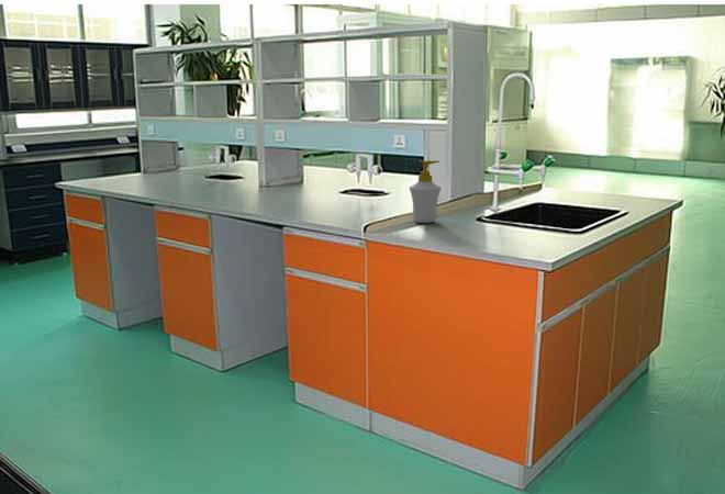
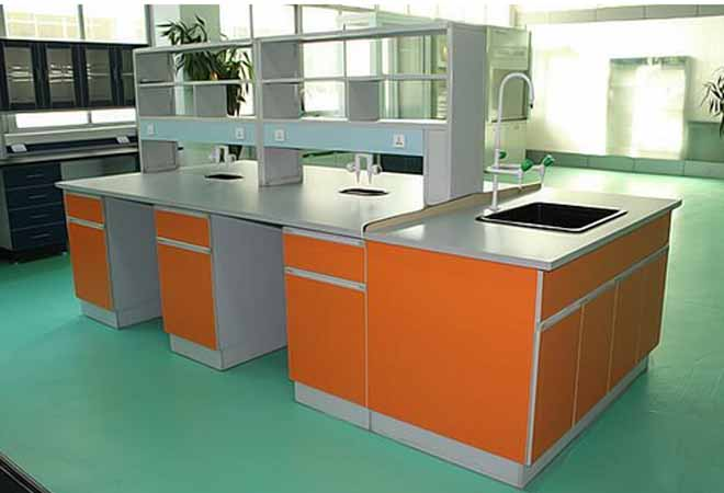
- soap bottle [409,159,442,224]
